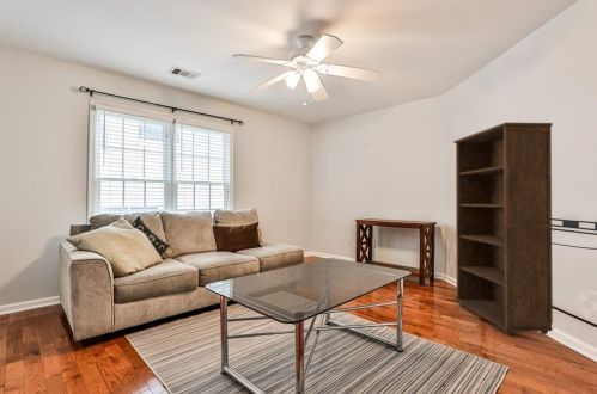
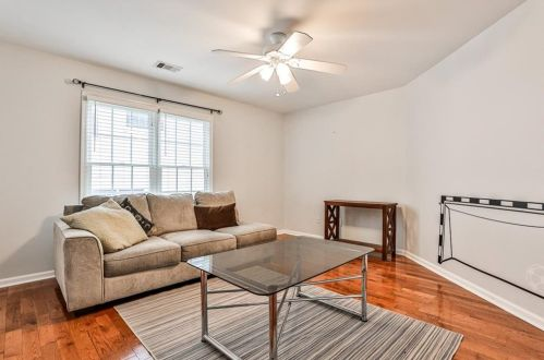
- bookcase [452,122,554,335]
